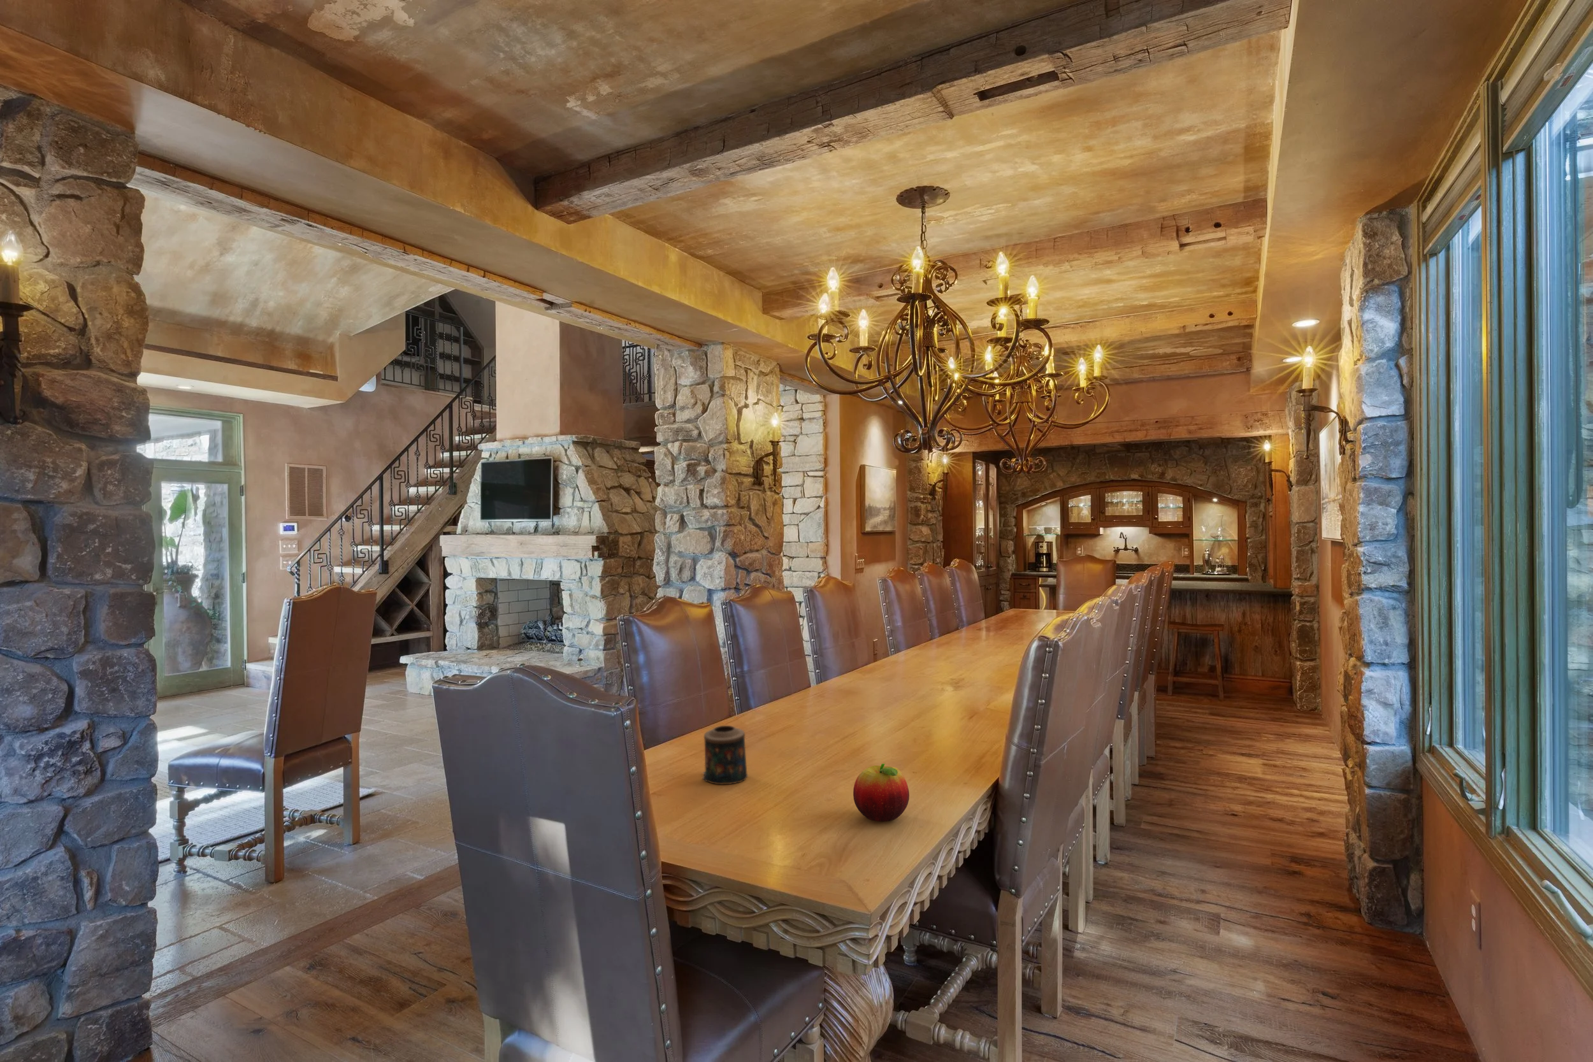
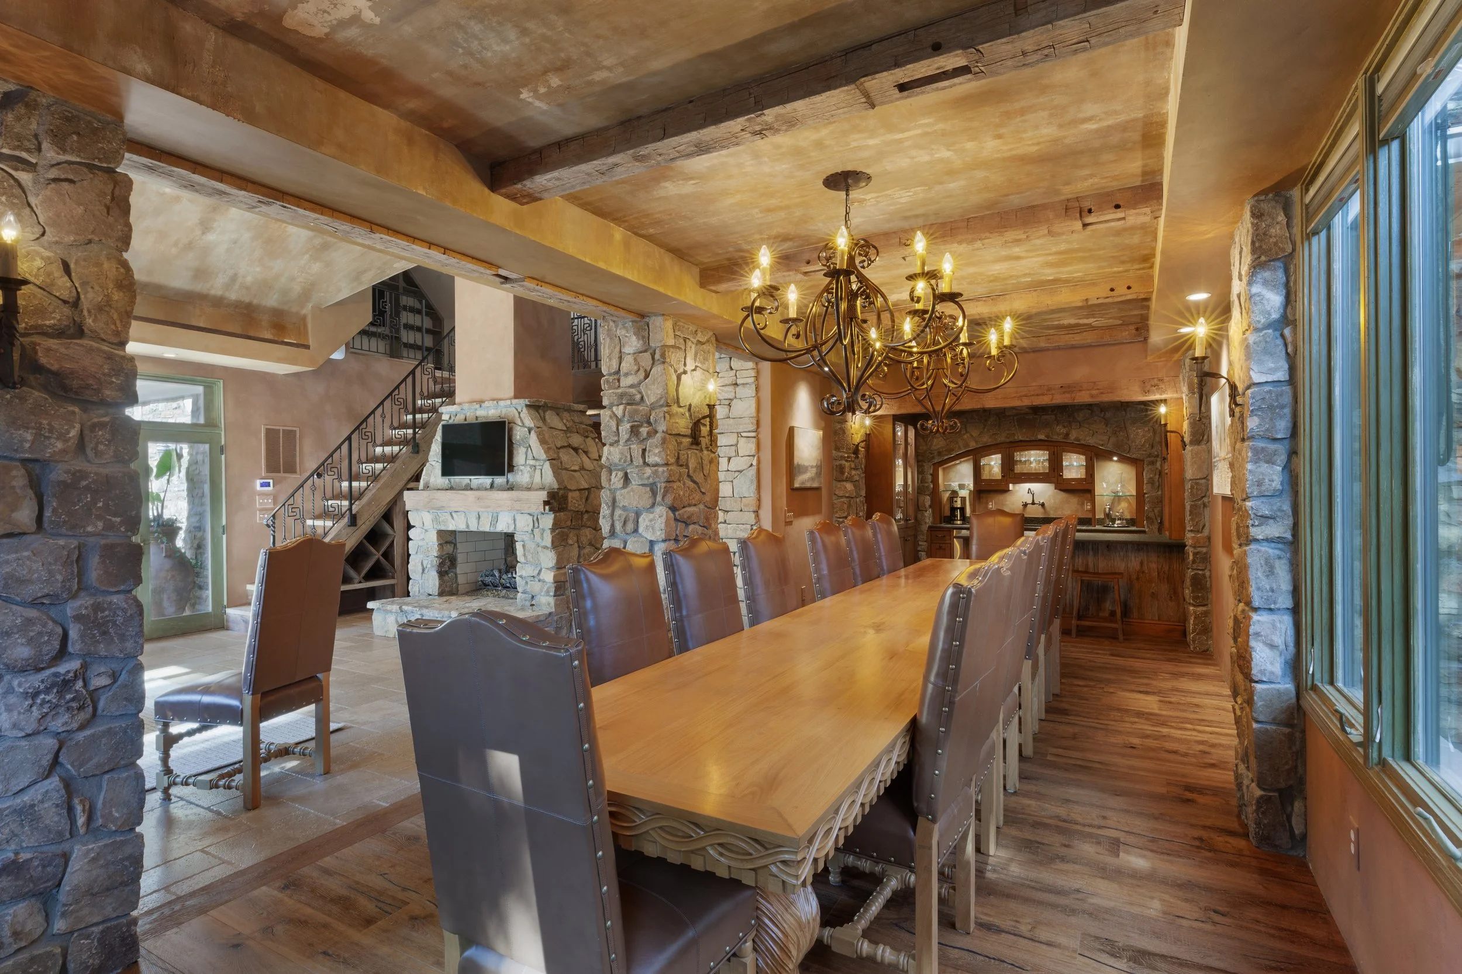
- fruit [852,763,910,821]
- candle [702,725,749,785]
